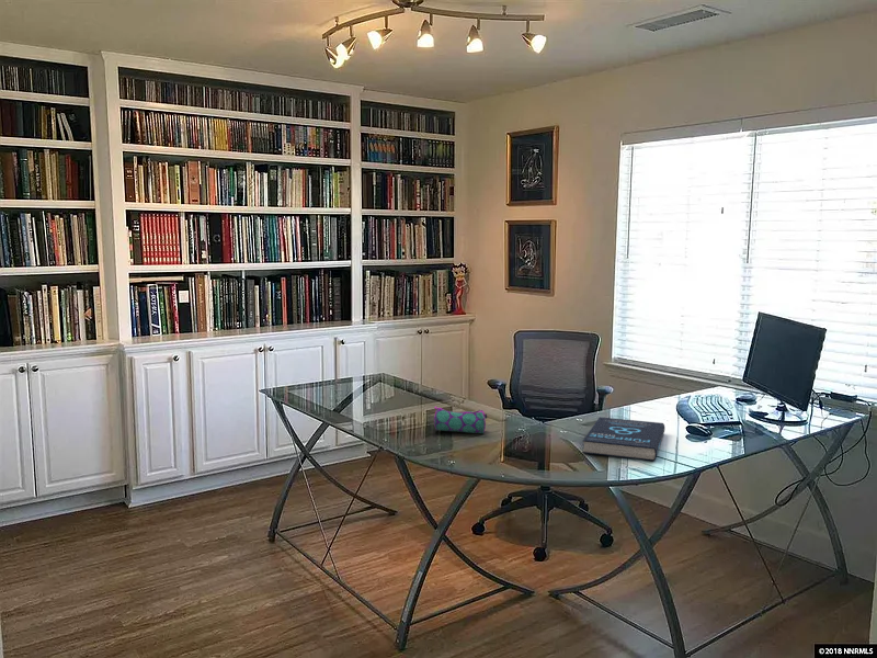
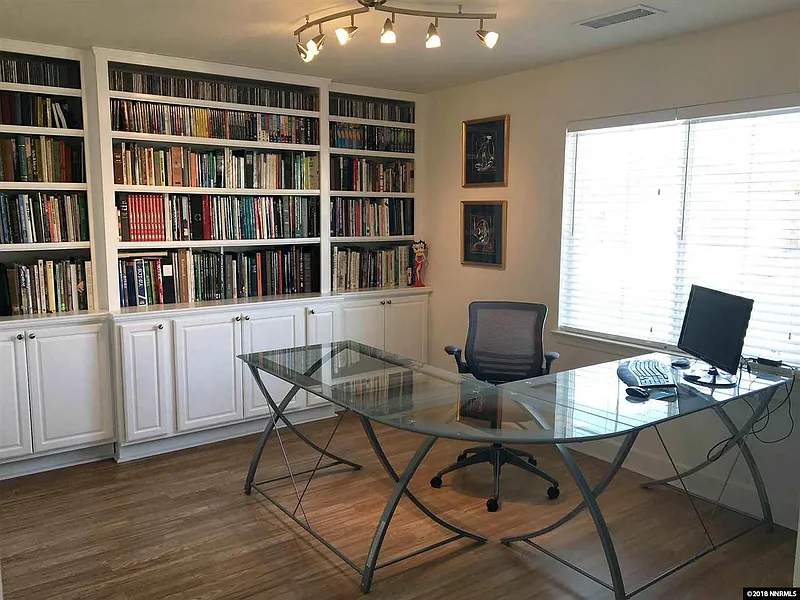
- book [582,416,665,462]
- pencil case [433,405,488,434]
